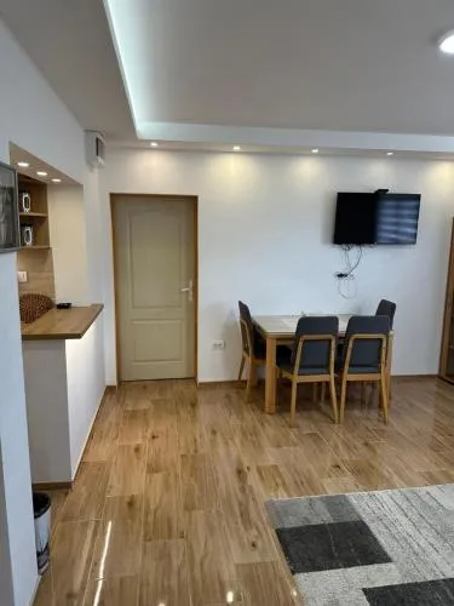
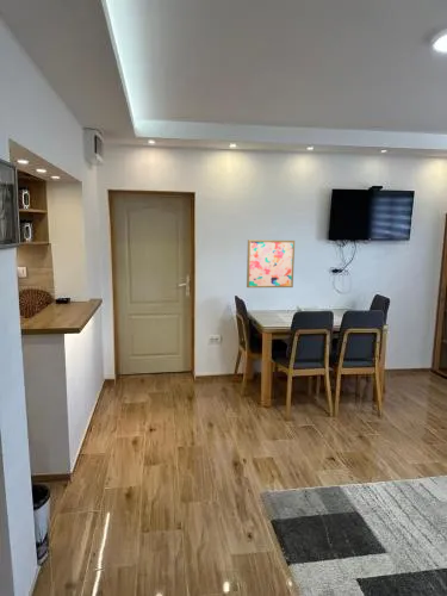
+ wall art [246,238,296,288]
